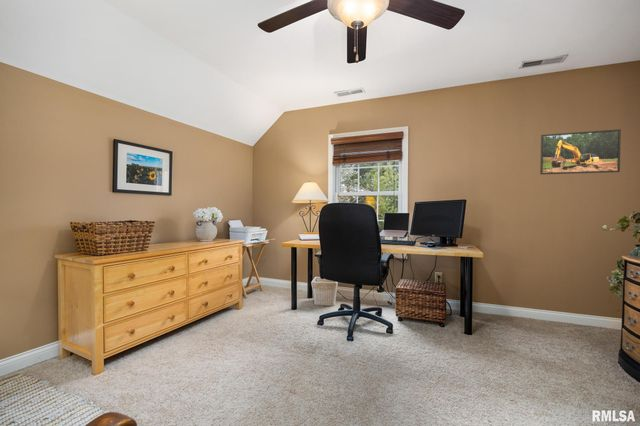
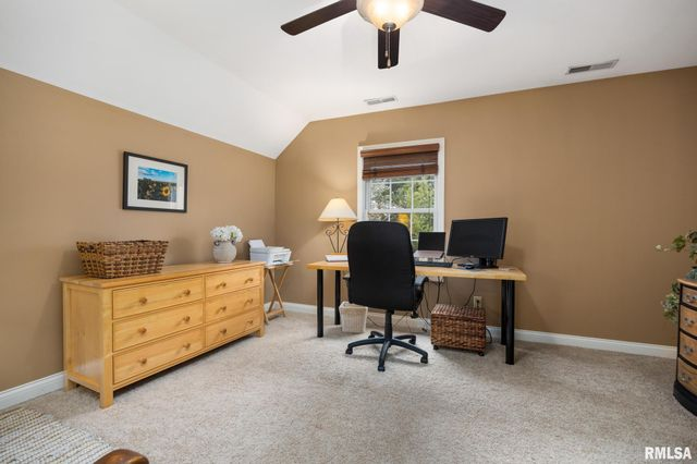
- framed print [539,128,622,175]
